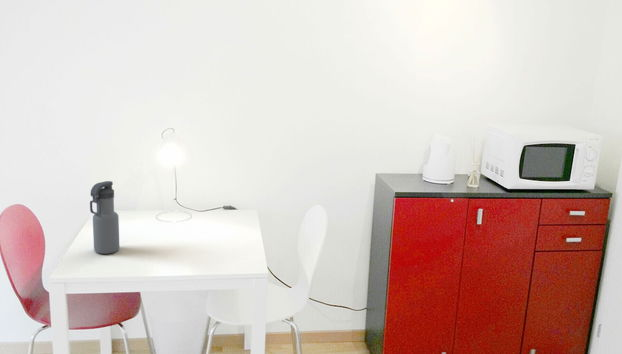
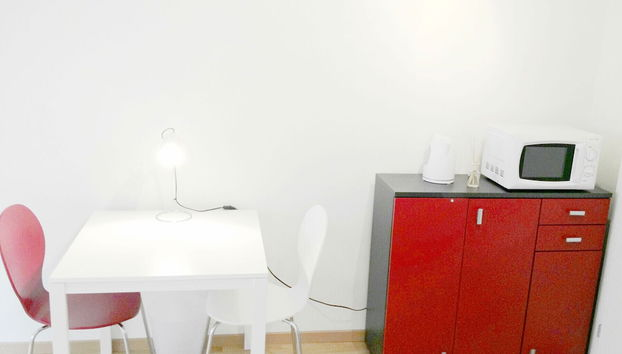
- water bottle [89,180,120,255]
